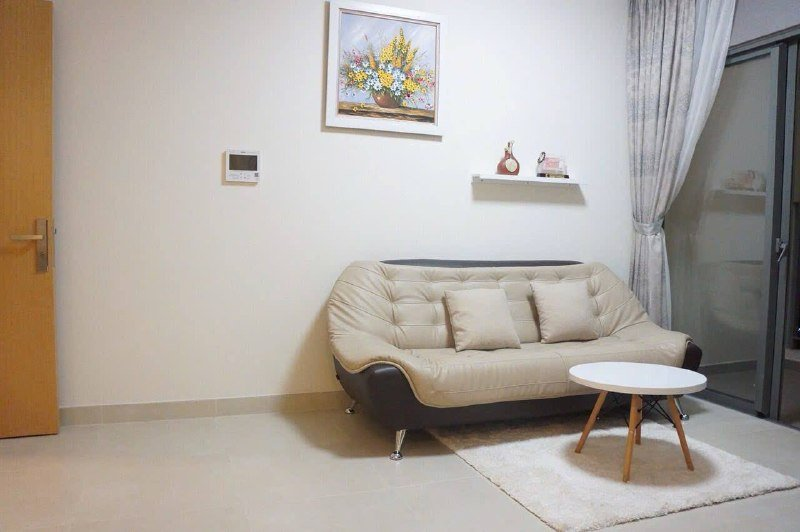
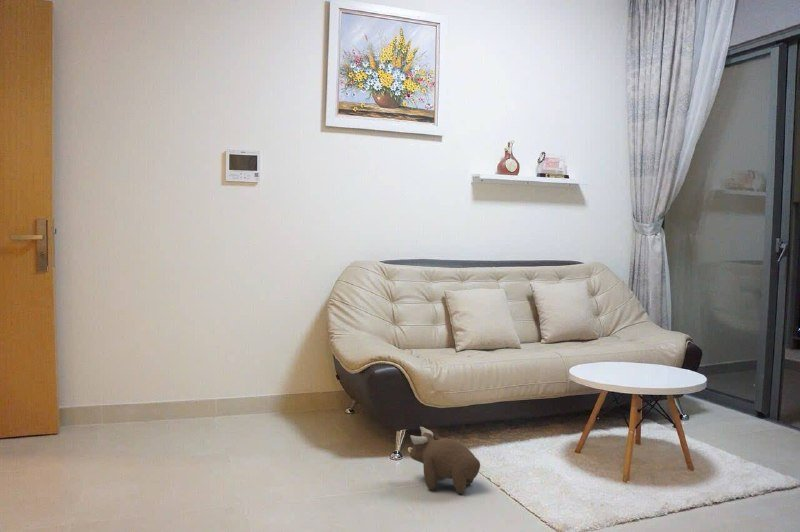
+ plush toy [407,426,481,495]
